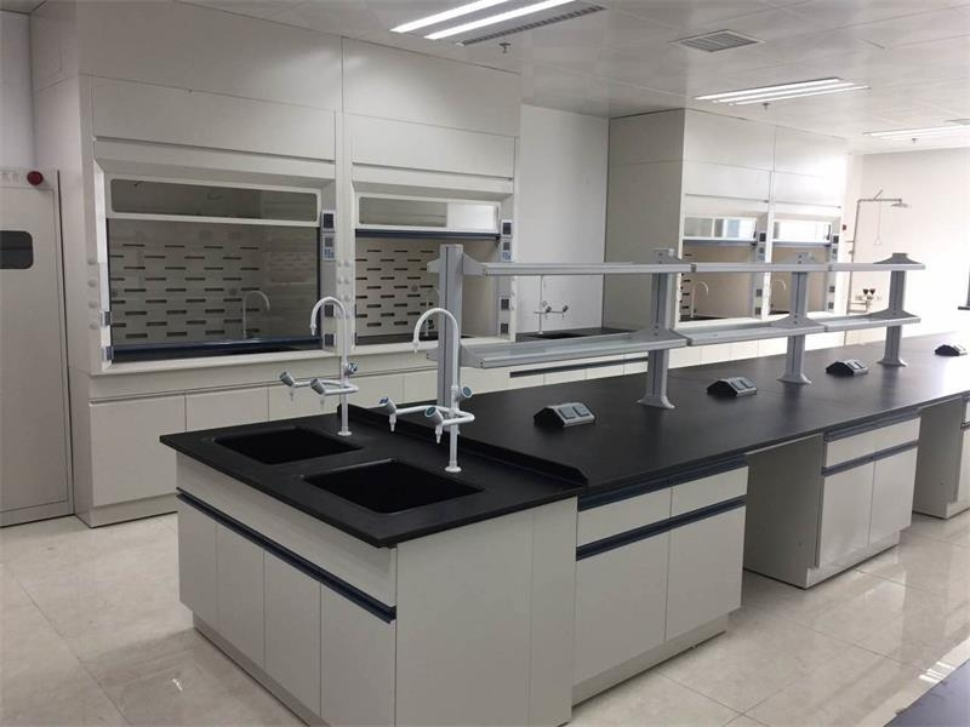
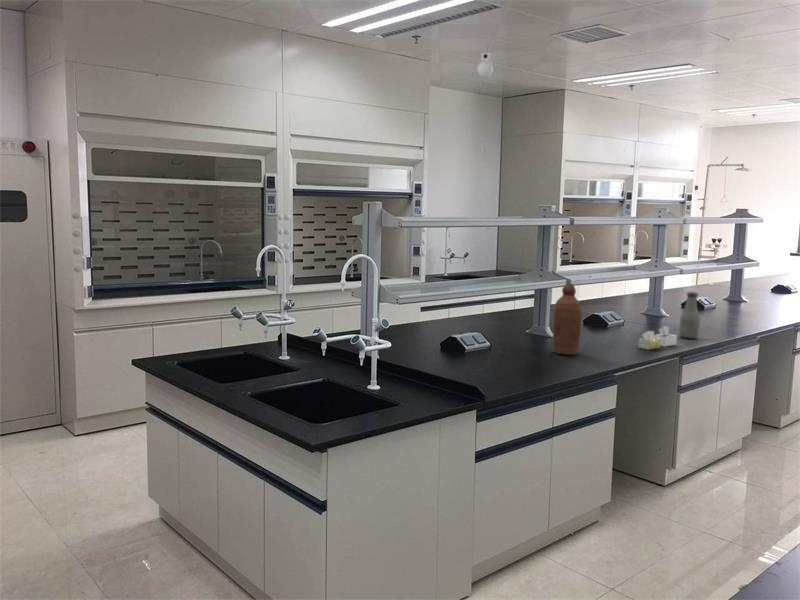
+ bottle [552,282,582,356]
+ security camera [476,46,494,78]
+ bottle [678,291,701,340]
+ tissue box [637,325,678,351]
